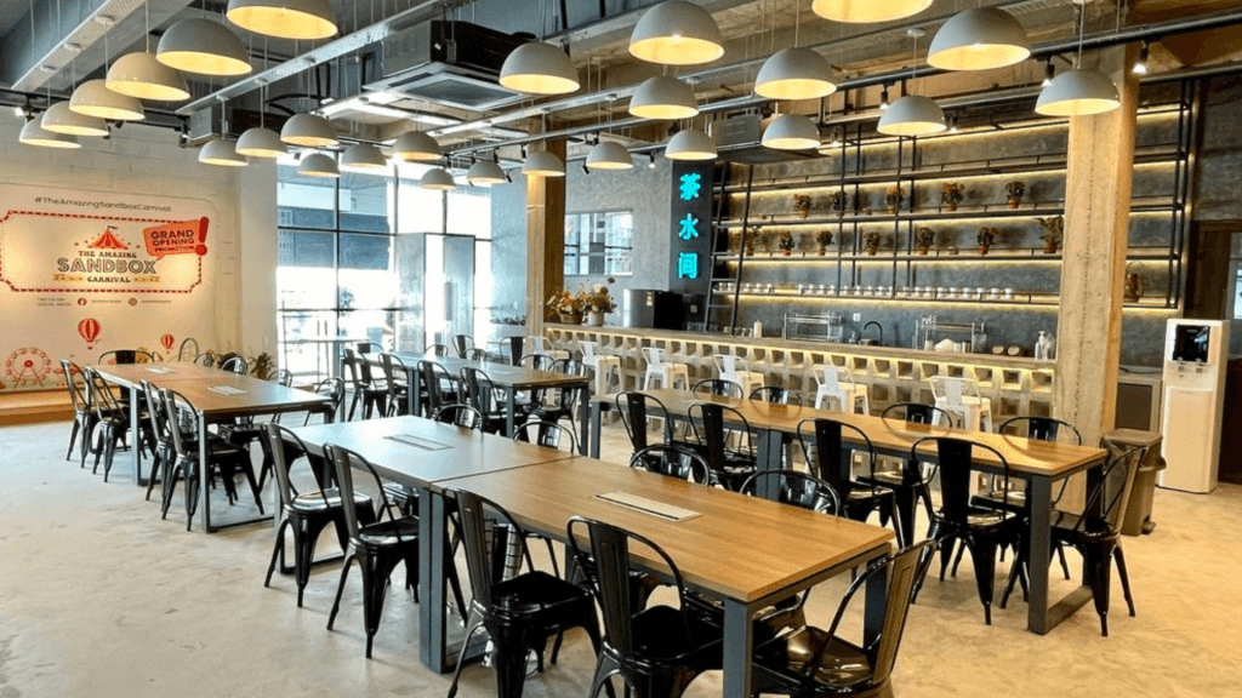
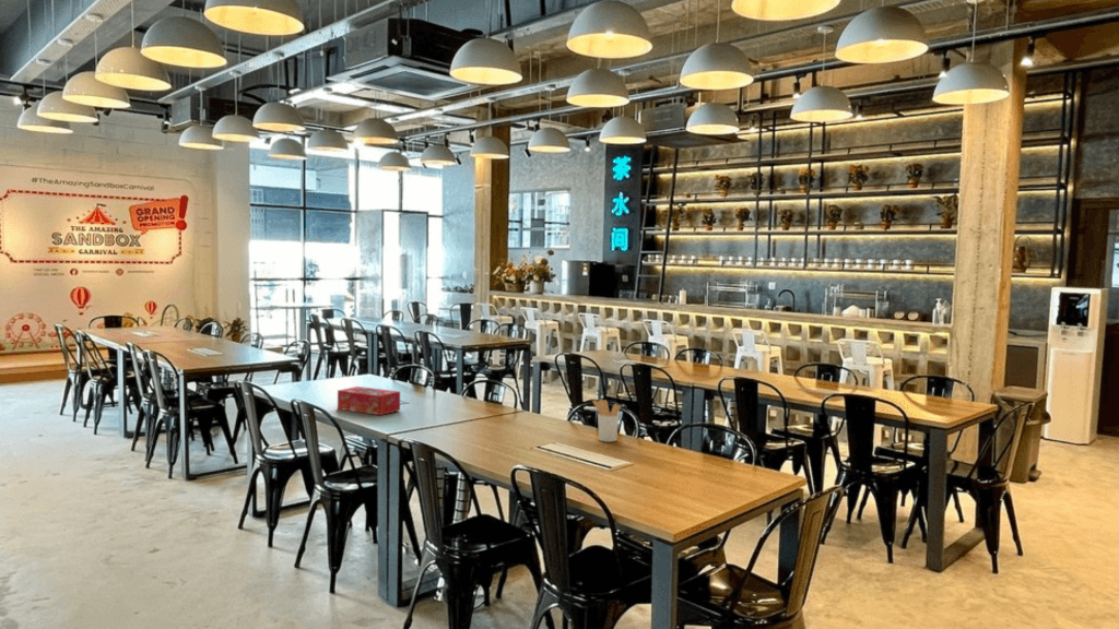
+ tissue box [337,385,401,416]
+ utensil holder [592,399,622,443]
